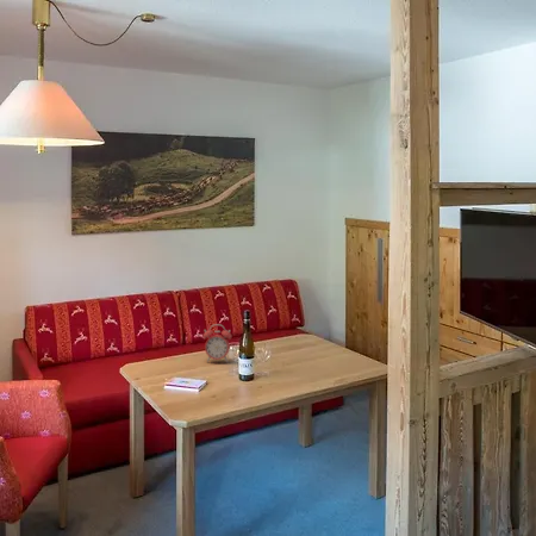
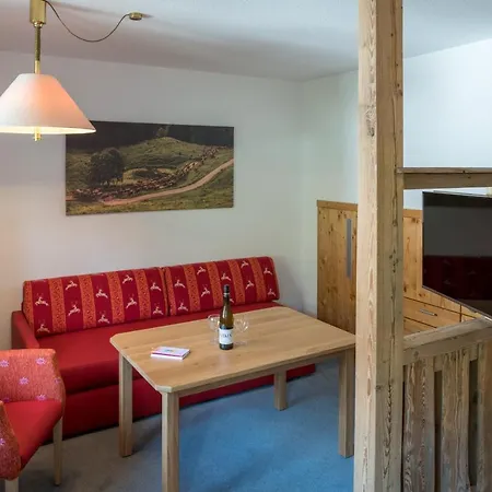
- alarm clock [201,323,233,363]
